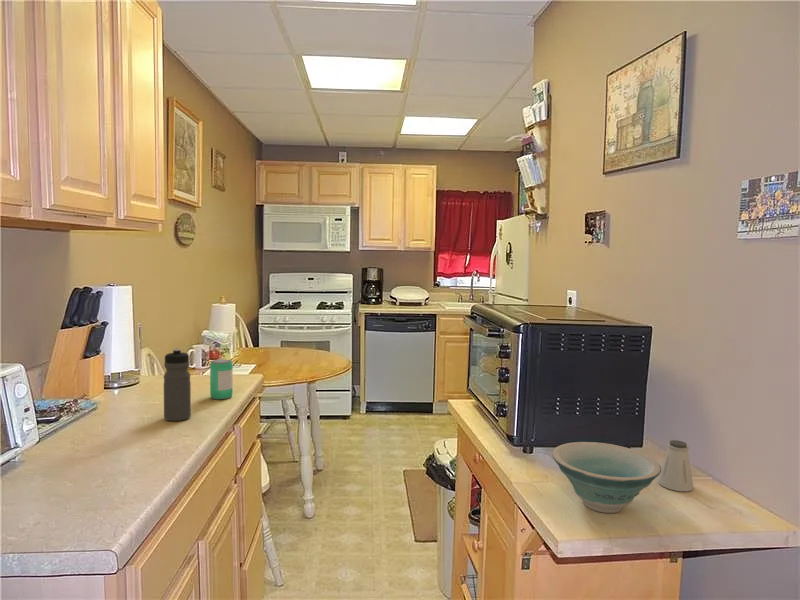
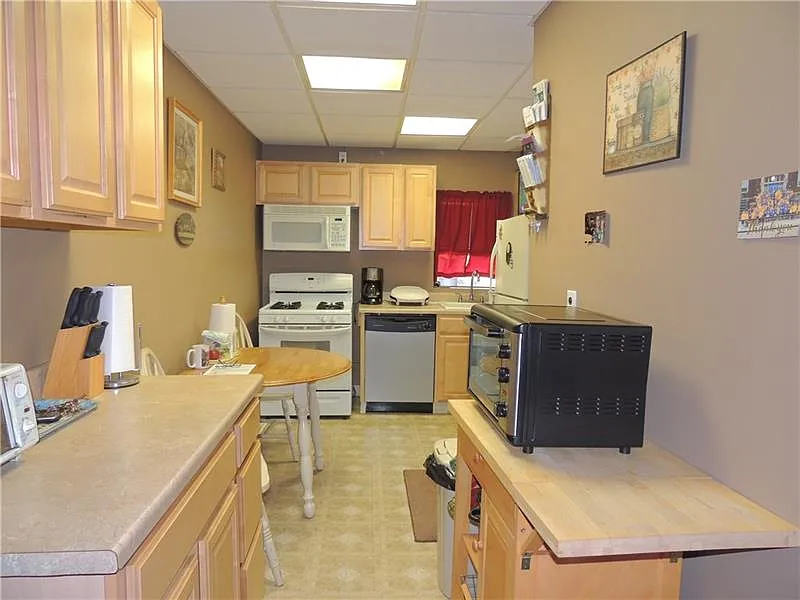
- water bottle [163,348,192,422]
- bowl [551,441,662,514]
- saltshaker [657,439,694,492]
- beverage can [209,358,234,400]
